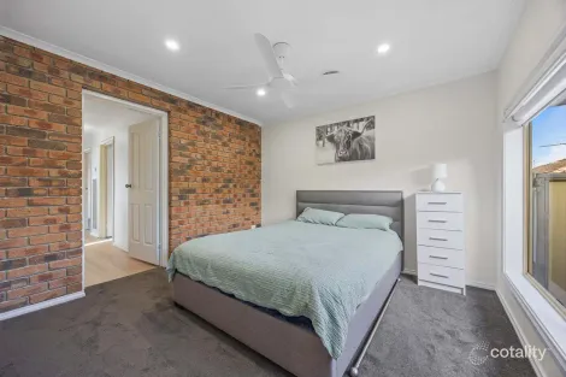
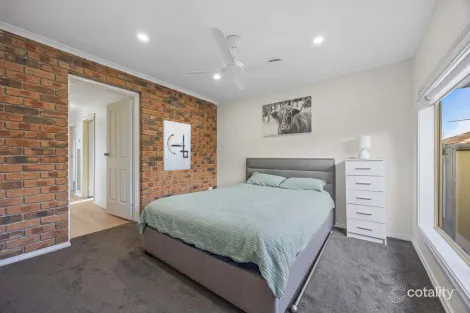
+ wall art [163,119,191,172]
